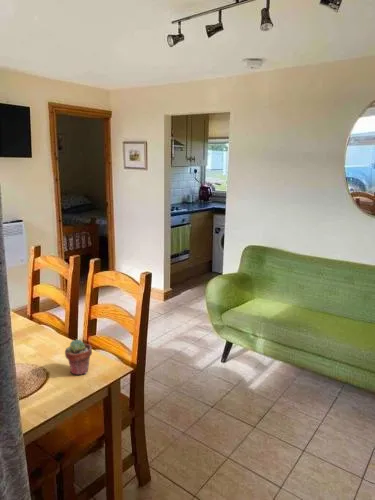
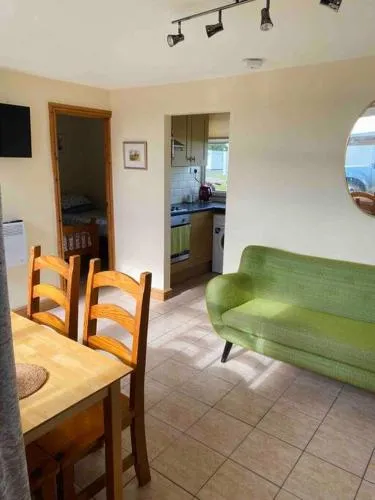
- potted succulent [64,338,93,376]
